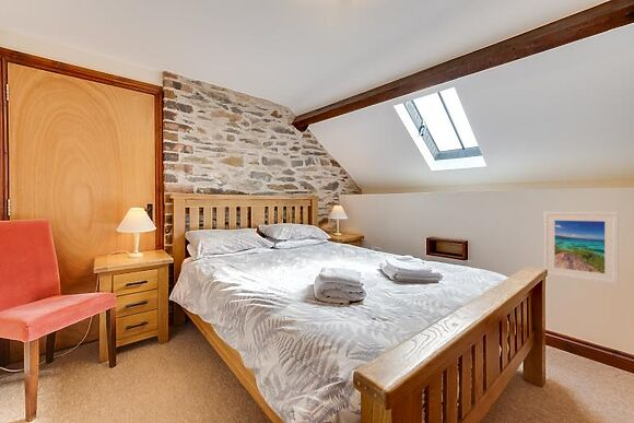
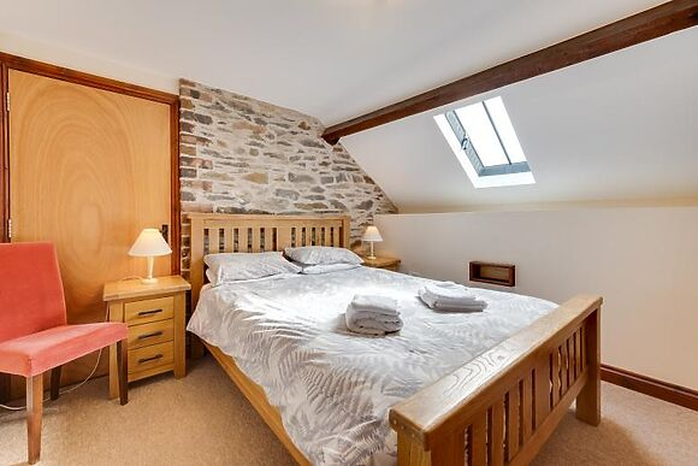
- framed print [543,211,620,285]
